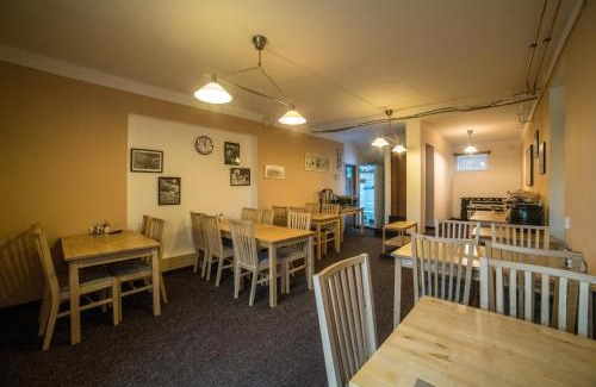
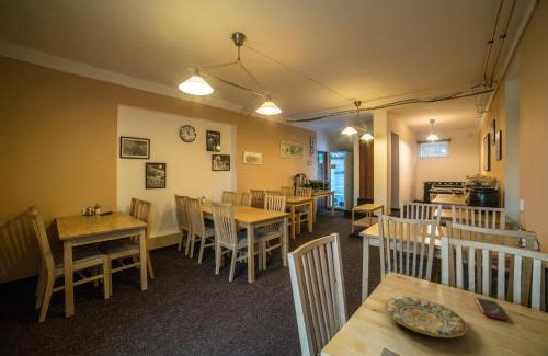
+ smartphone [475,297,509,321]
+ plate [384,295,469,338]
